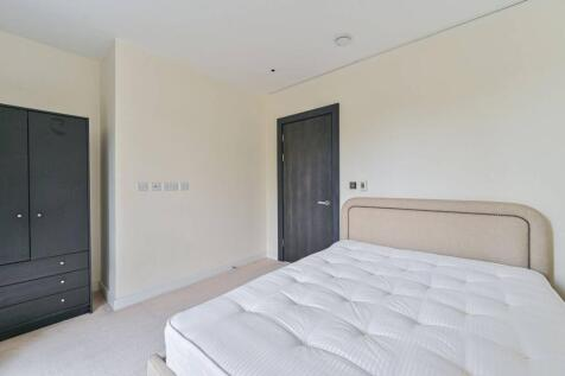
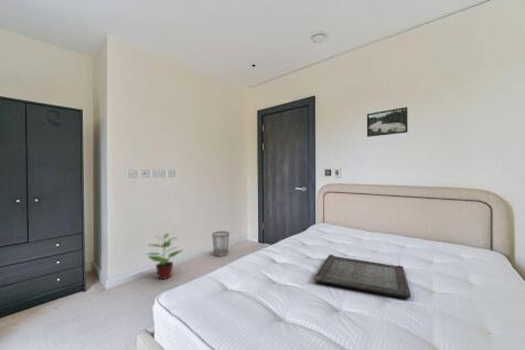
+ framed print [366,106,409,138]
+ serving tray [313,254,411,299]
+ wastebasket [211,230,231,257]
+ potted plant [144,232,184,280]
